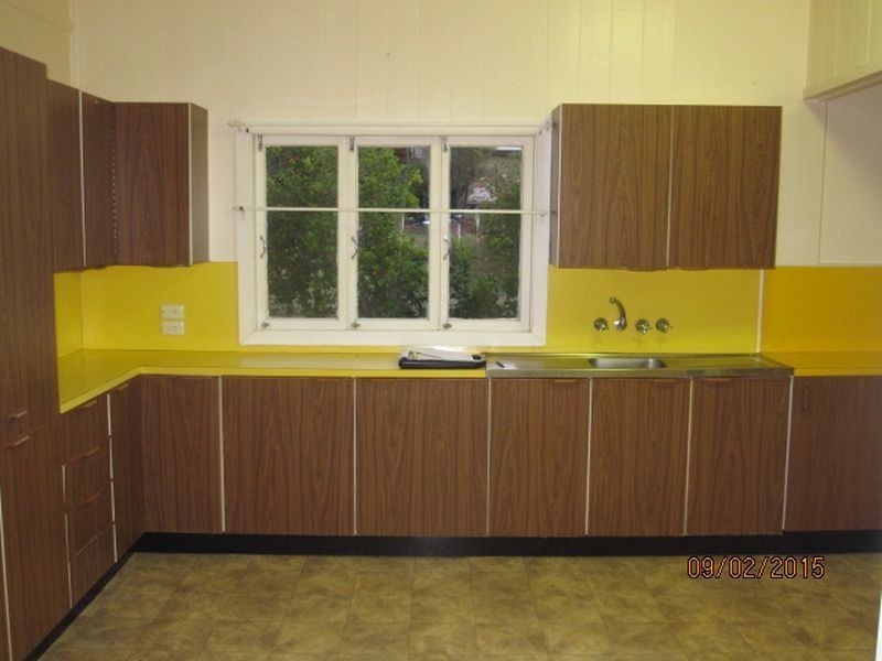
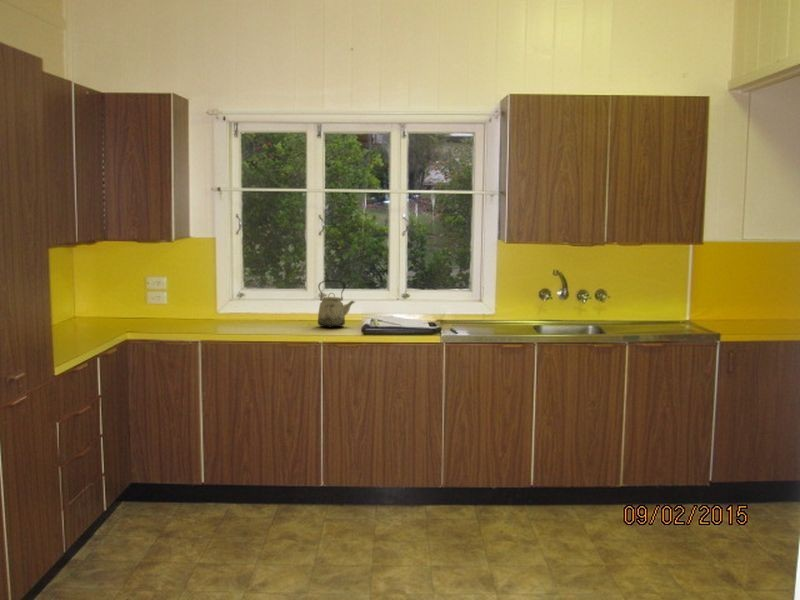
+ kettle [317,279,356,329]
